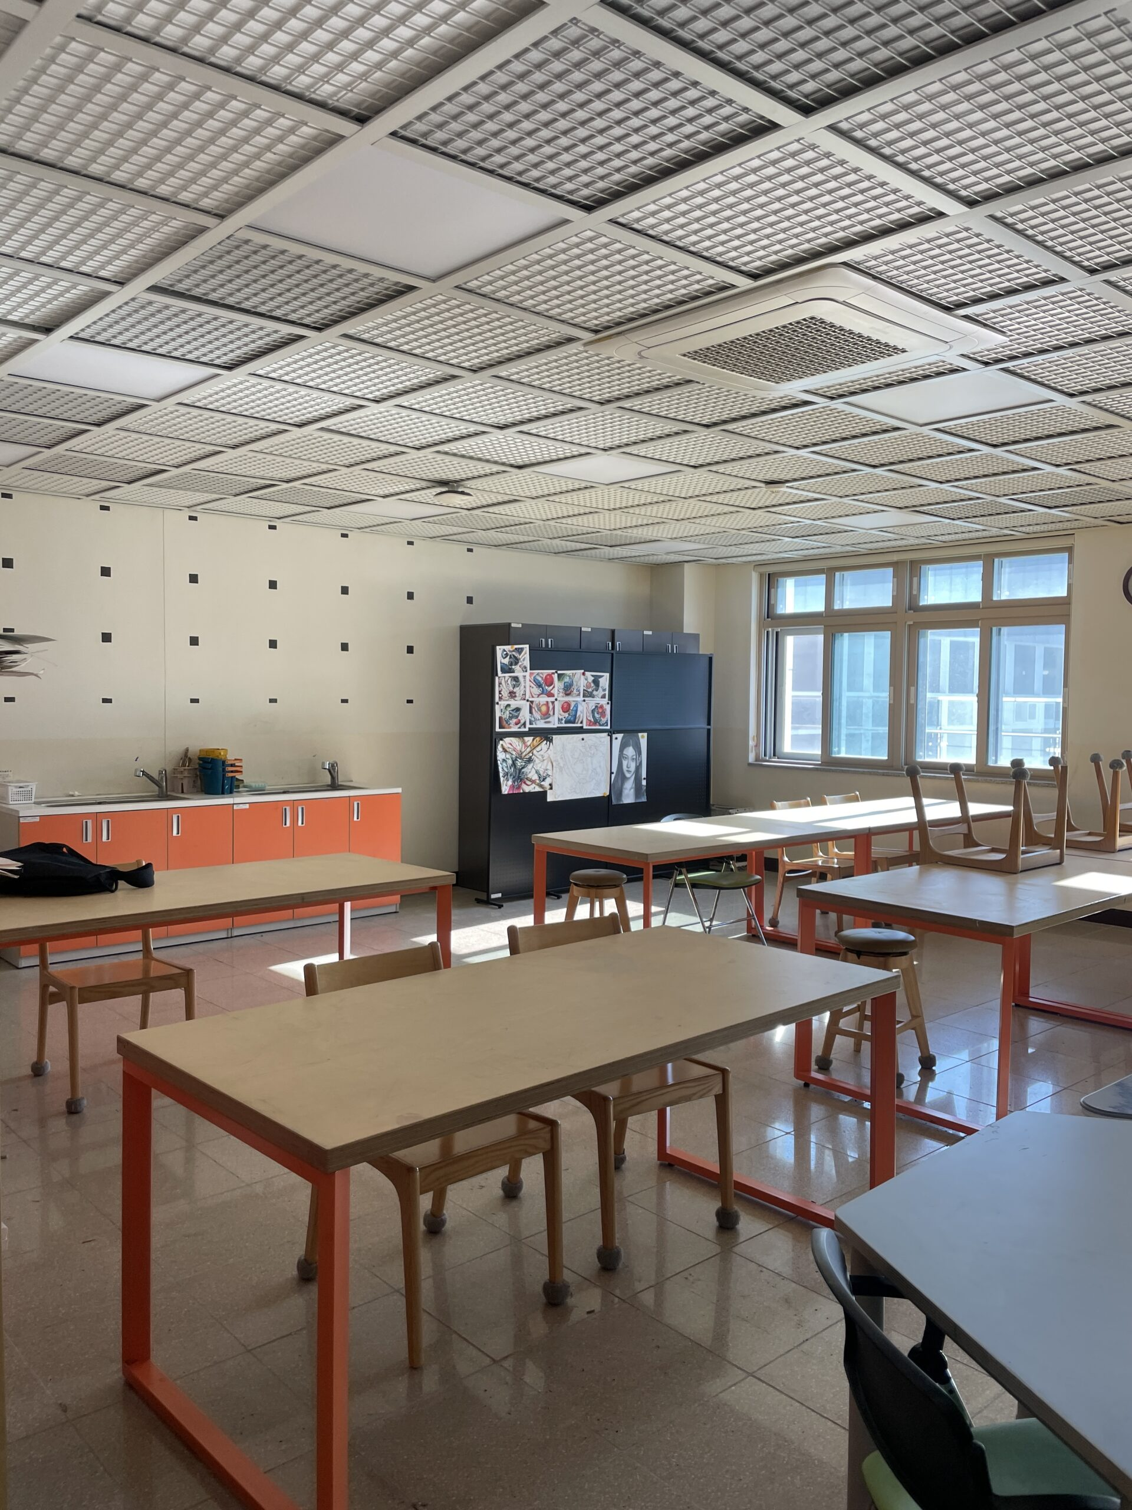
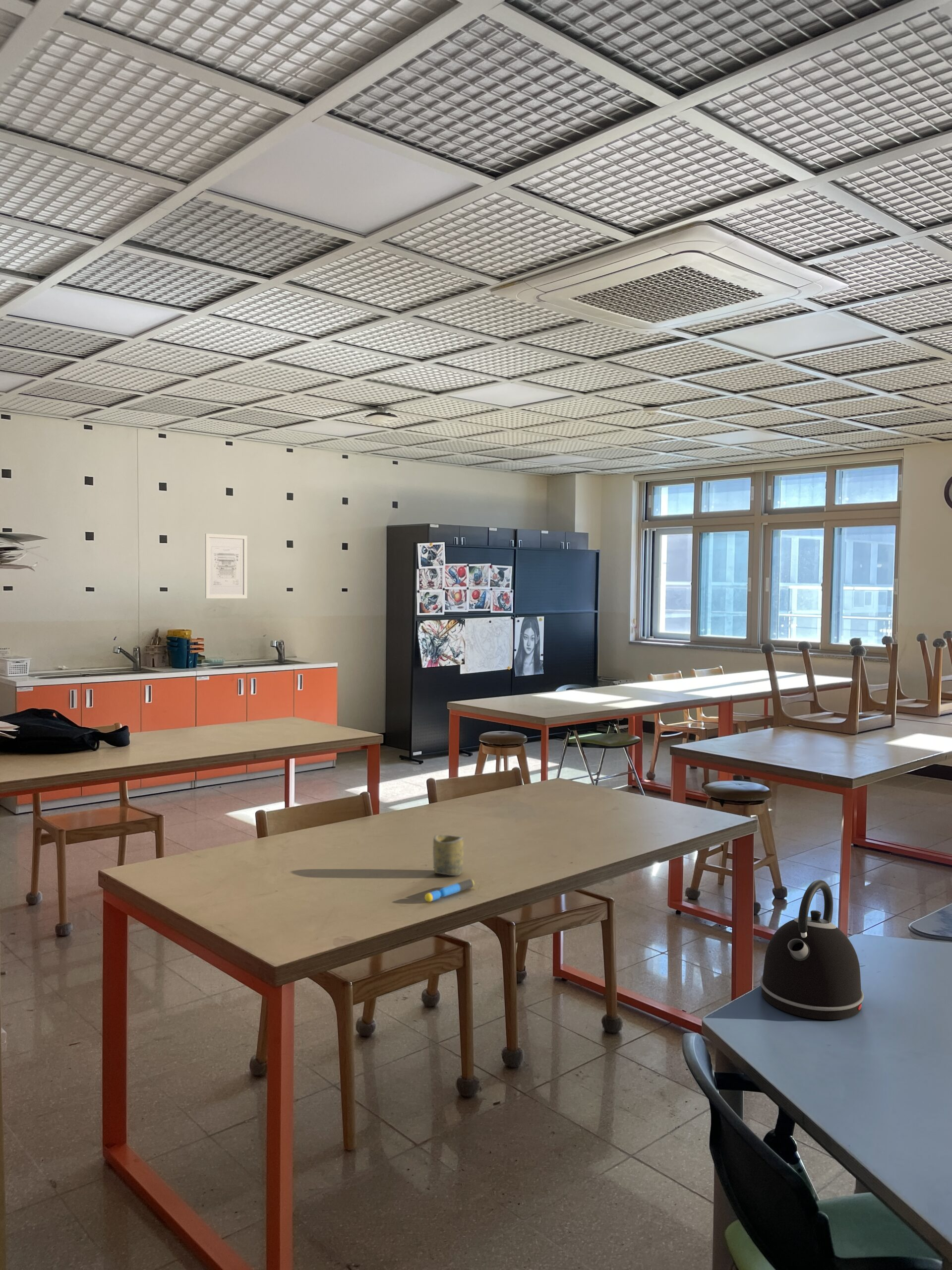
+ cup [432,834,464,876]
+ kettle [760,880,864,1020]
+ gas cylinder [424,879,475,902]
+ wall art [205,533,247,599]
